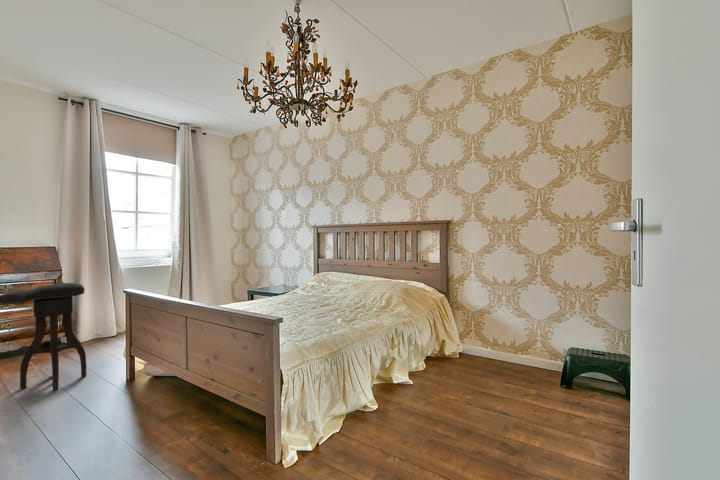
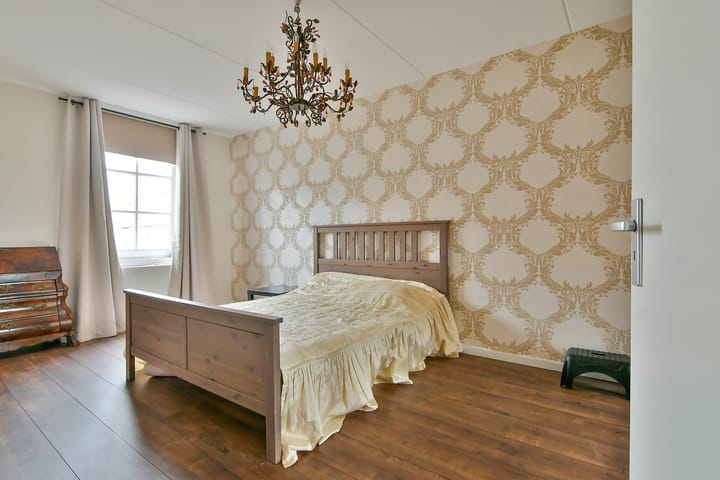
- stool [0,282,88,391]
